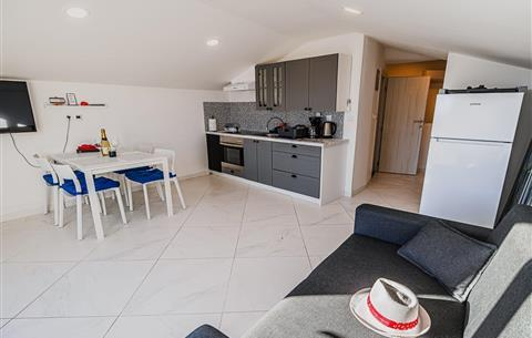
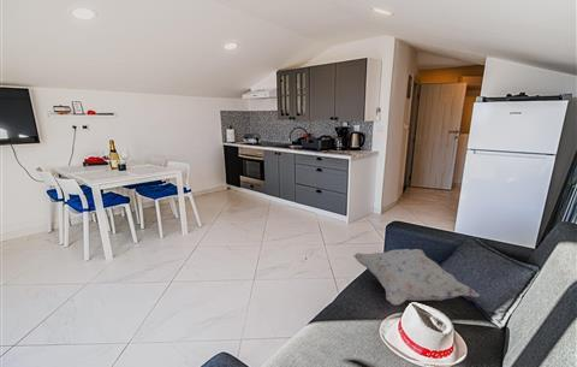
+ decorative pillow [352,248,481,306]
